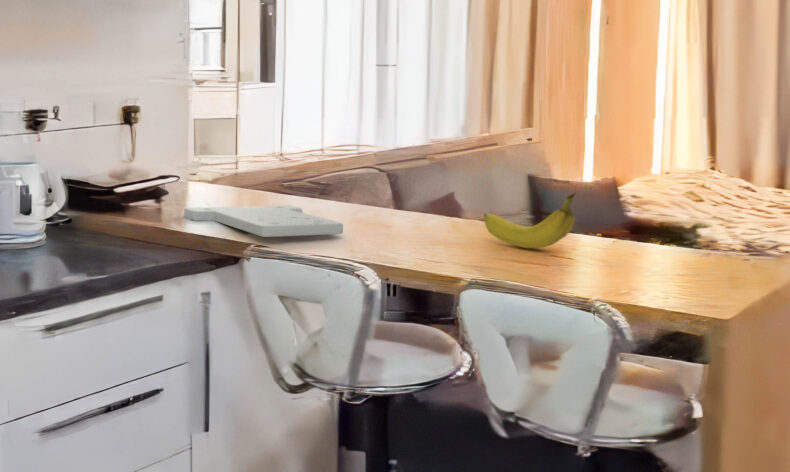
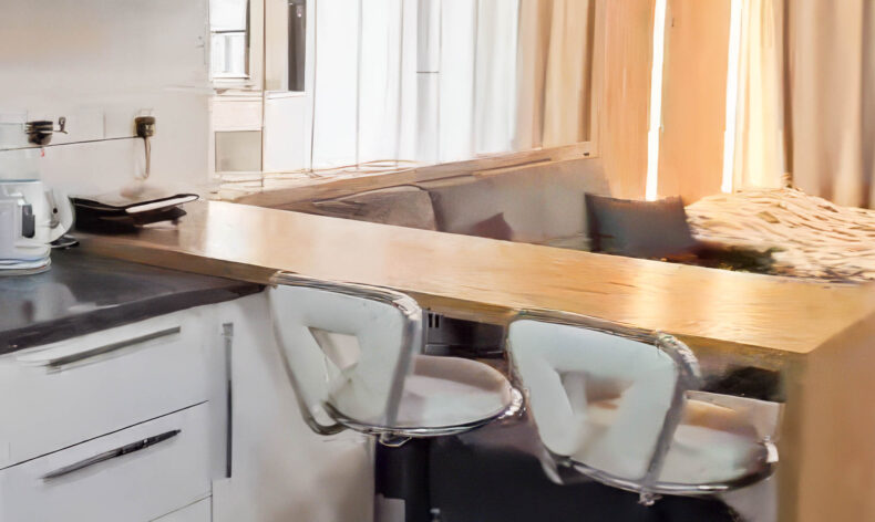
- cutting board [183,204,344,238]
- fruit [483,191,578,249]
